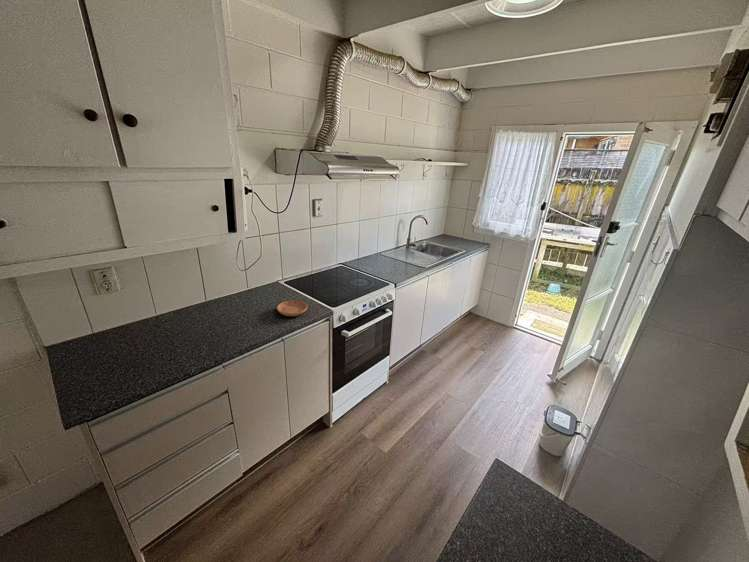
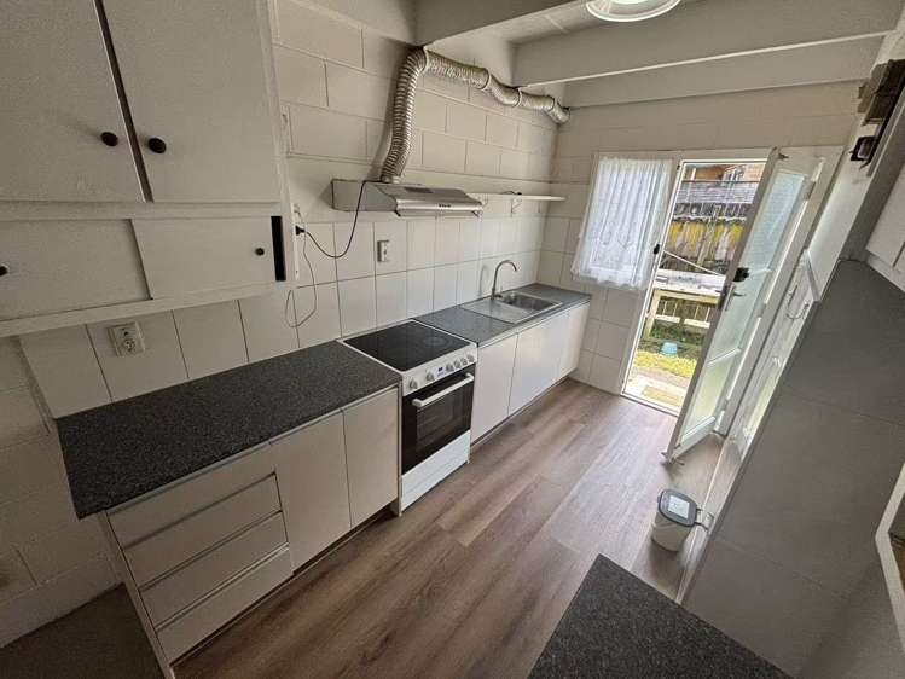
- saucer [276,299,308,317]
